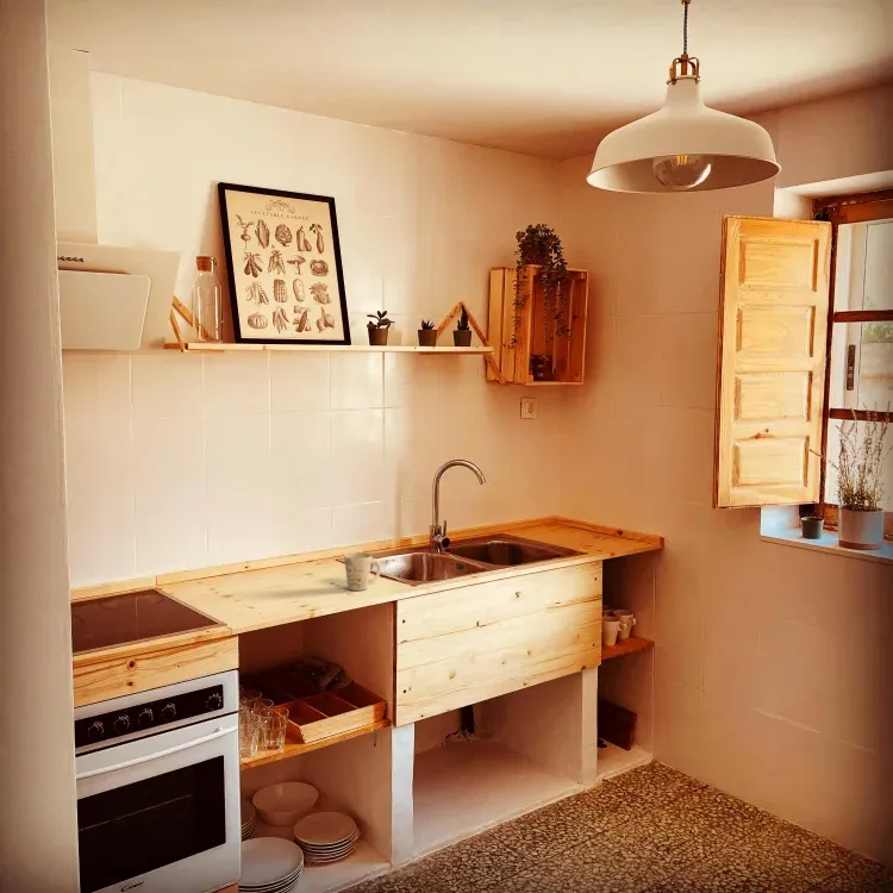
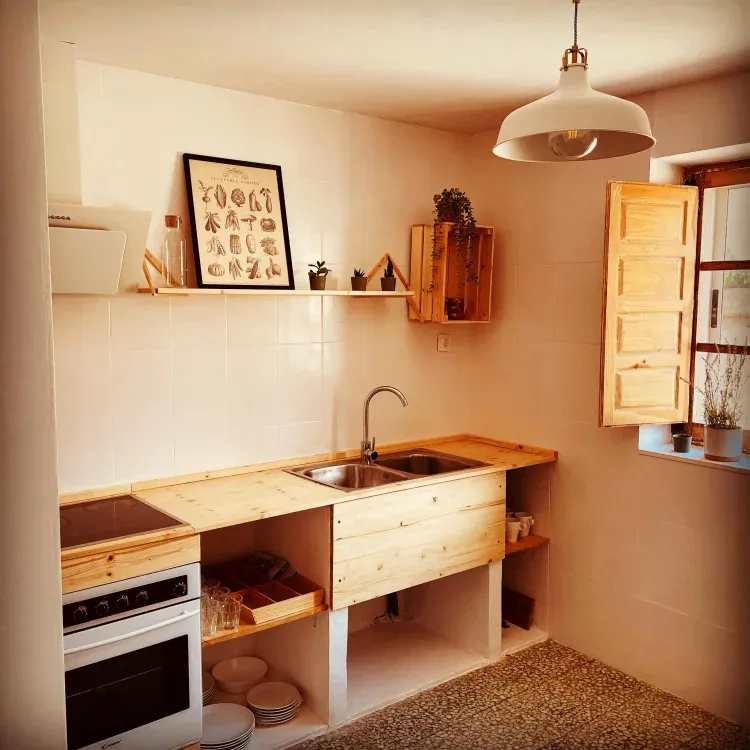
- mug [343,551,382,592]
